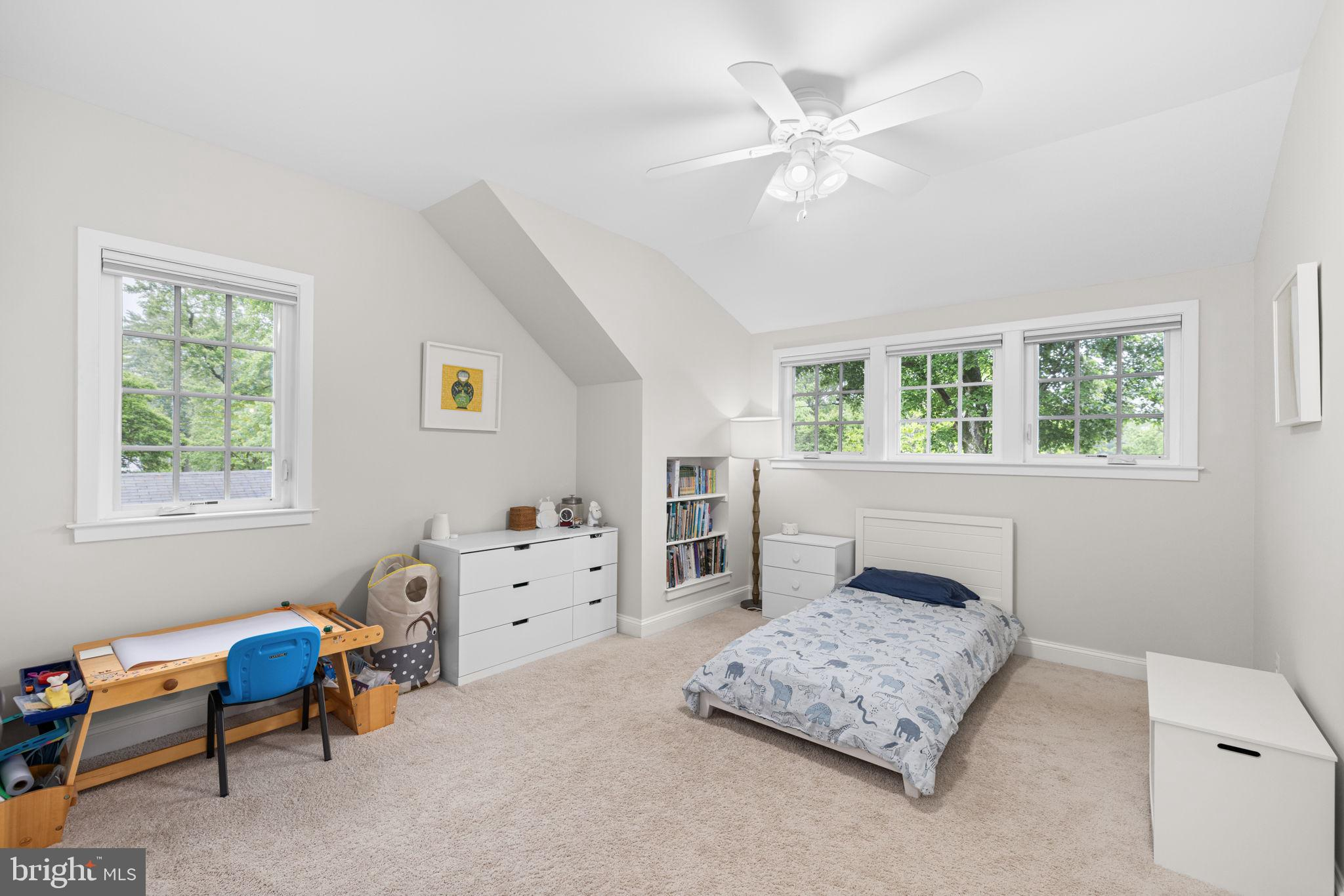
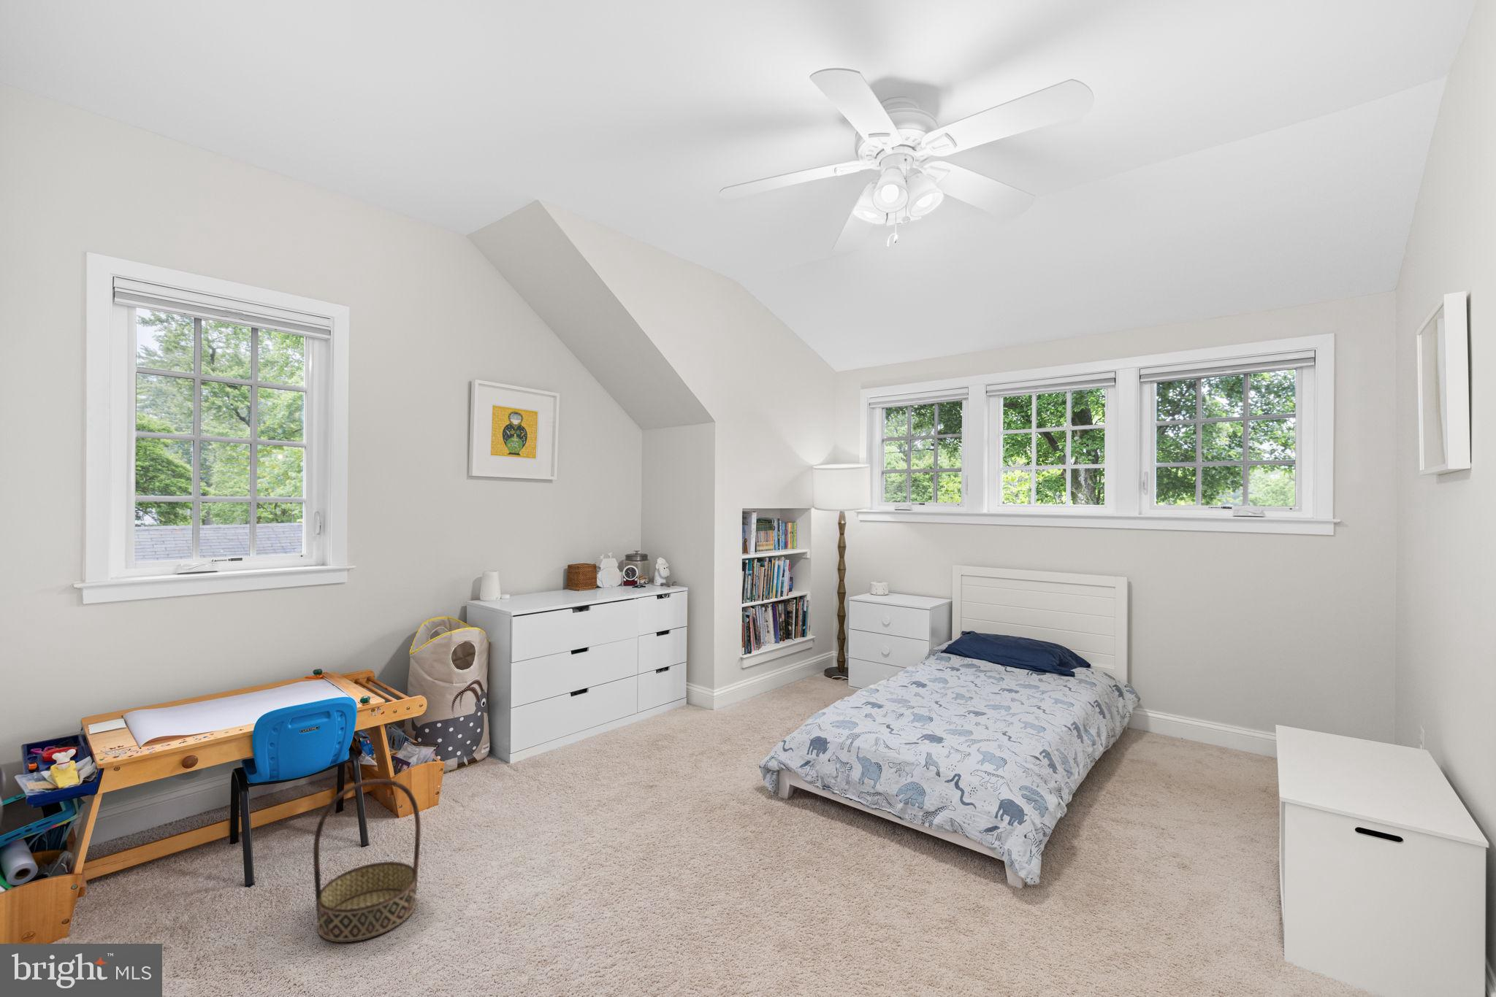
+ basket [313,778,422,942]
